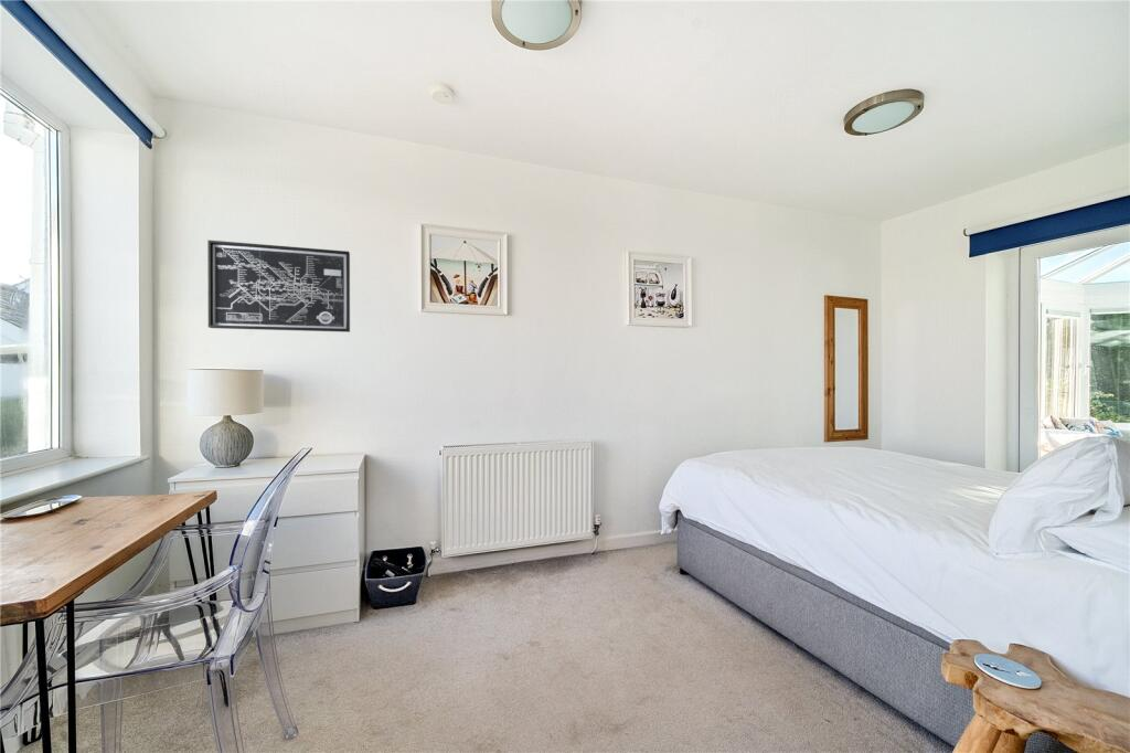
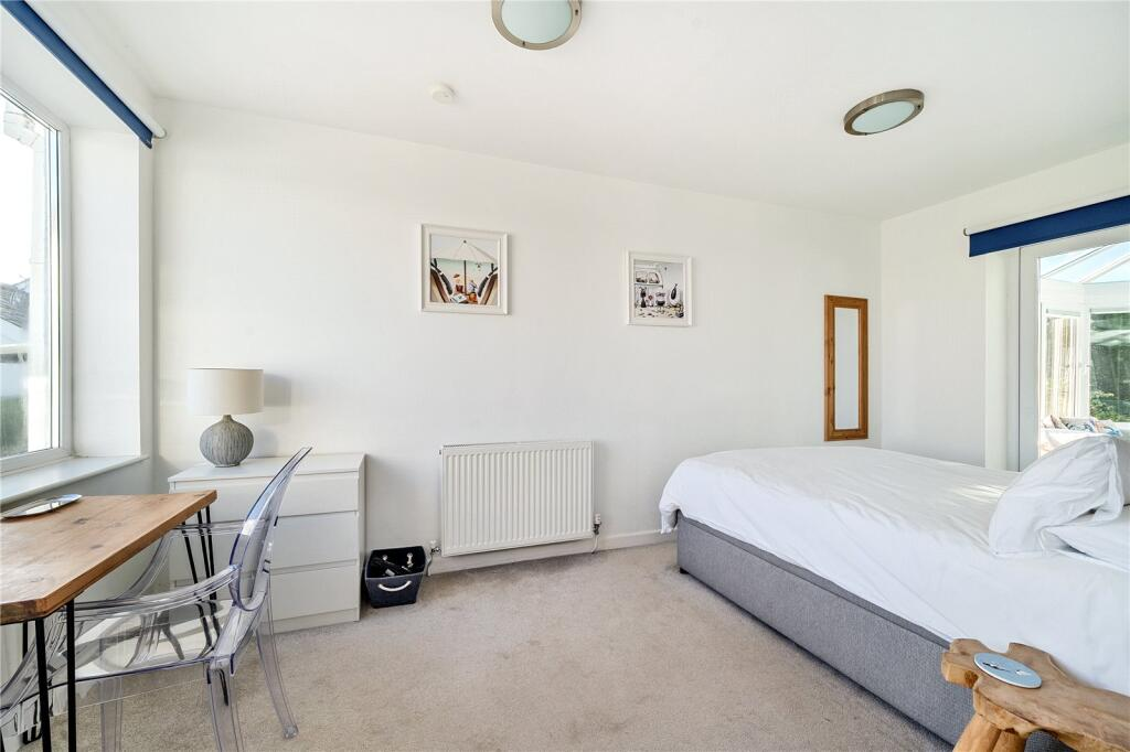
- wall art [206,238,351,333]
